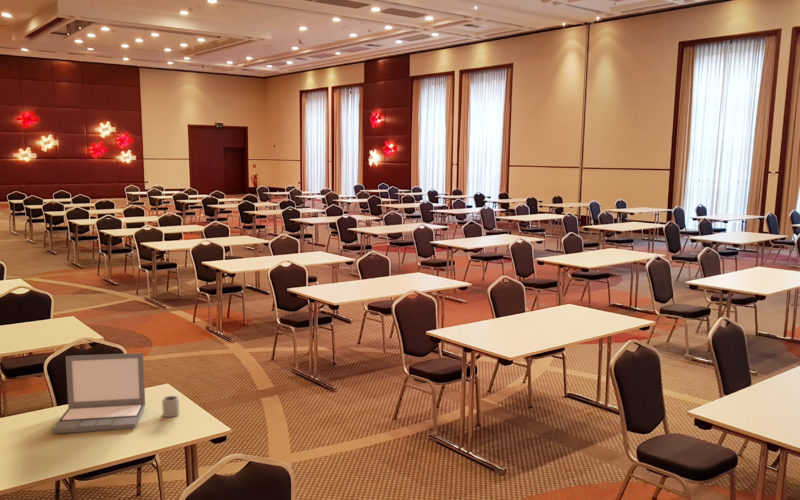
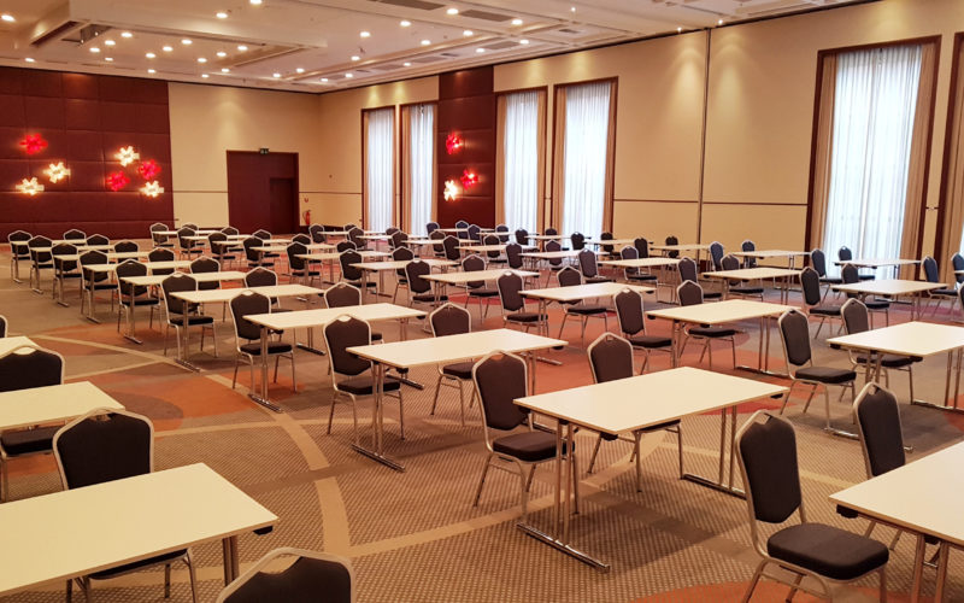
- laptop [51,352,146,435]
- cup [161,395,180,418]
